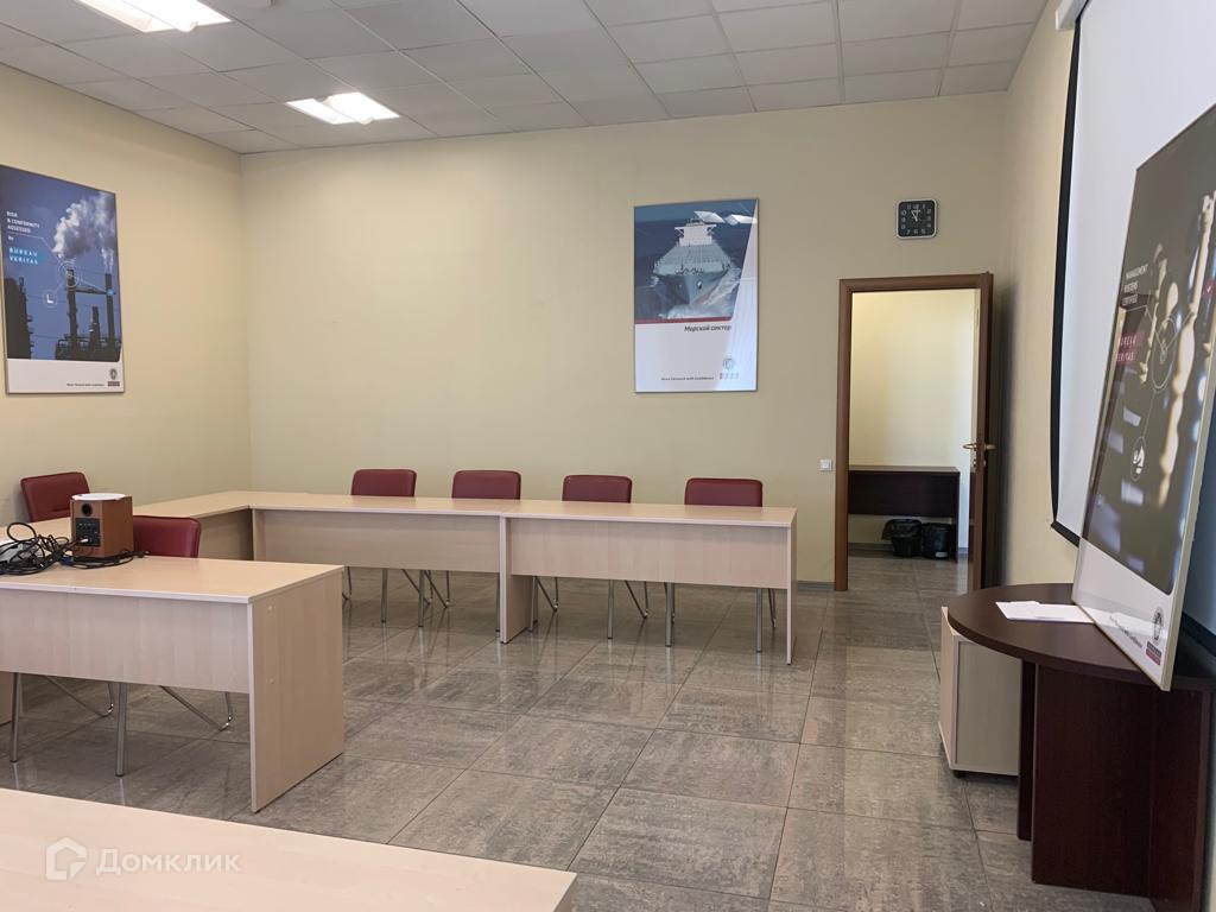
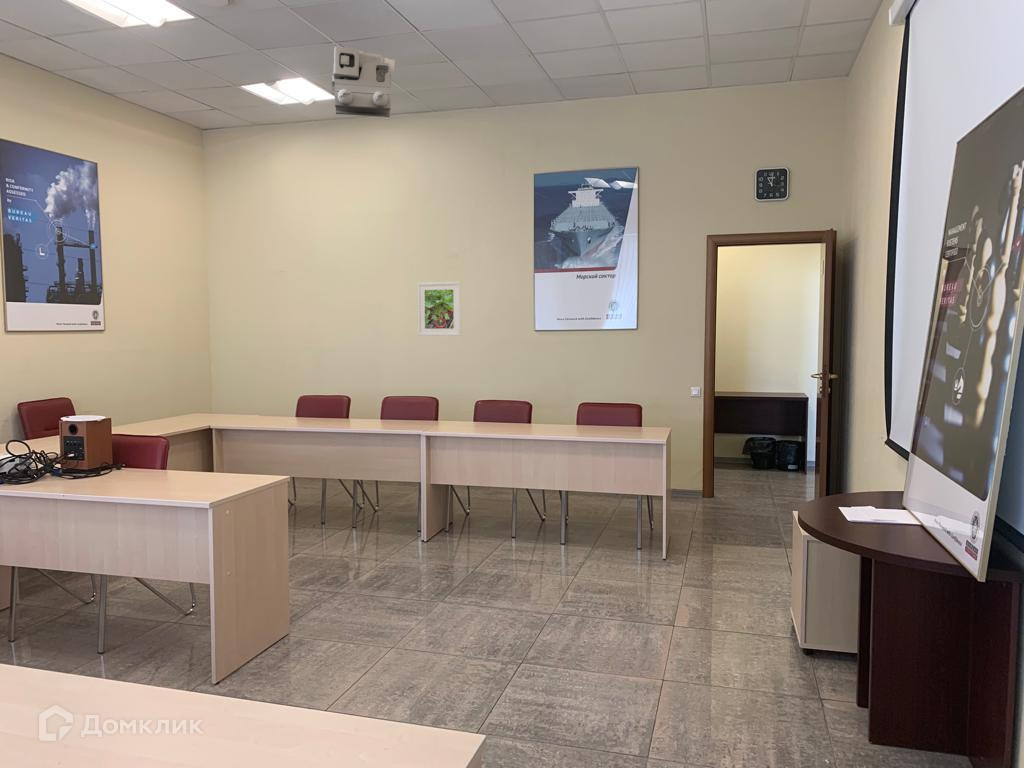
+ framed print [417,281,462,337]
+ total station [330,46,396,118]
